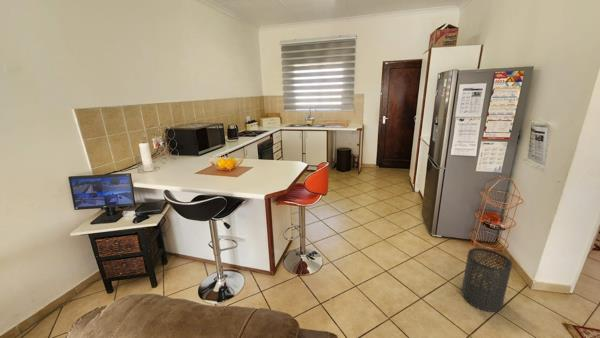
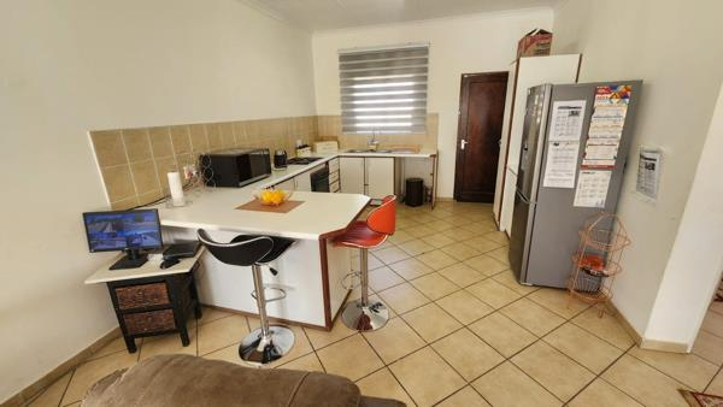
- trash can [460,247,513,313]
